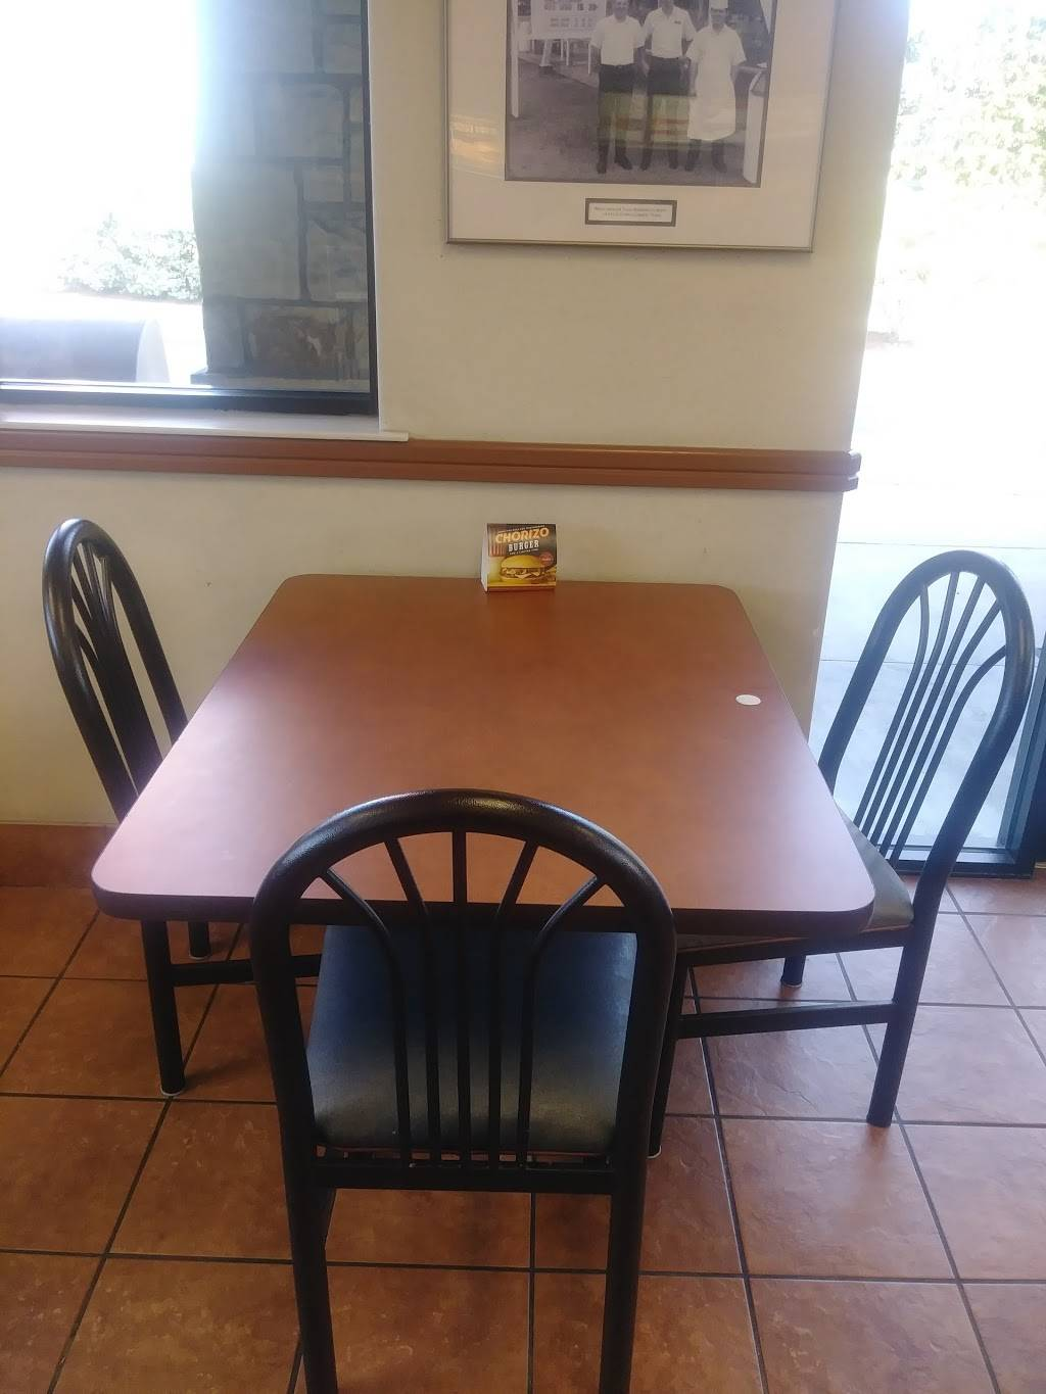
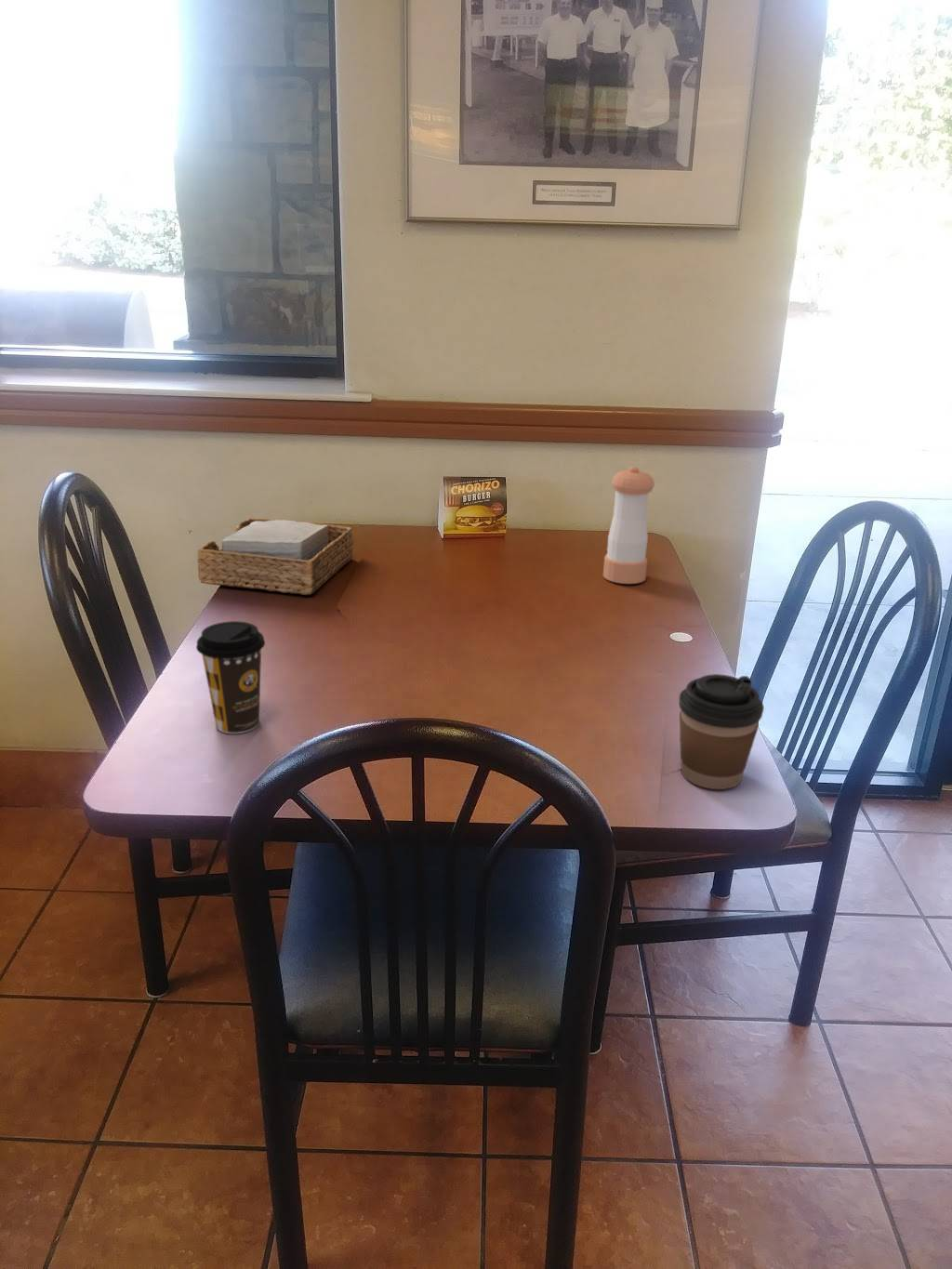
+ coffee cup [195,620,266,734]
+ pepper shaker [602,466,655,585]
+ napkin holder [197,517,354,596]
+ coffee cup [678,673,765,790]
